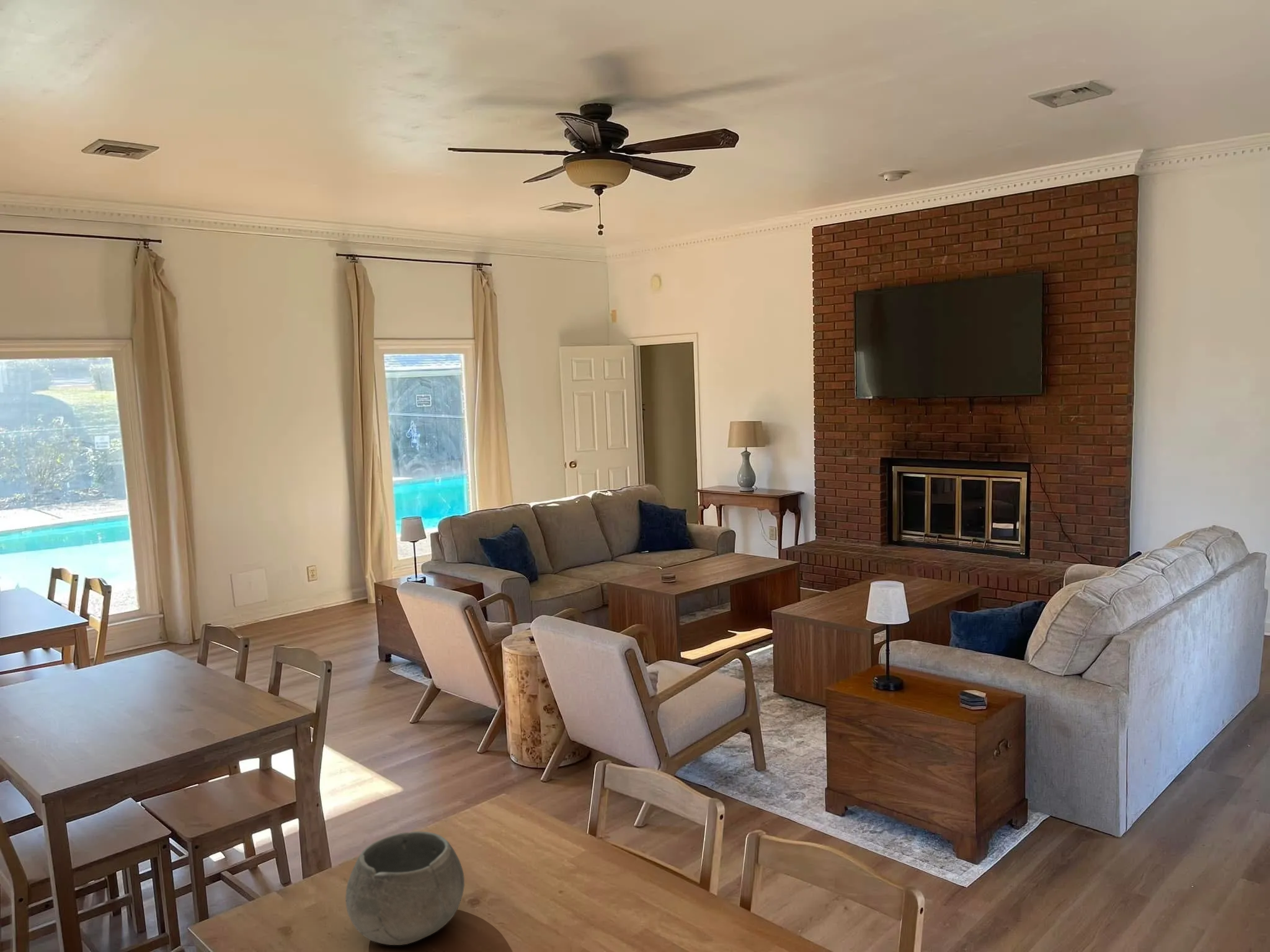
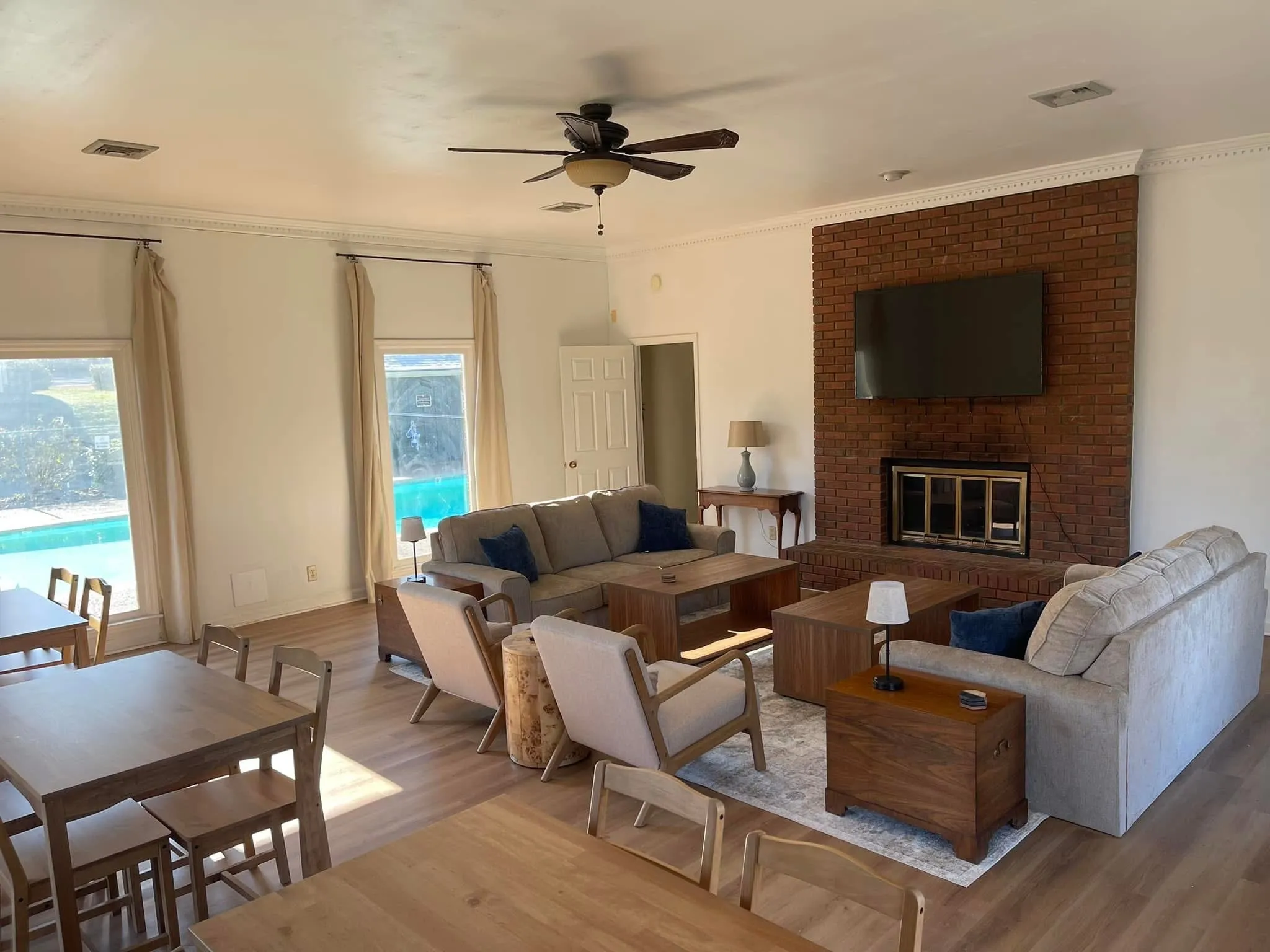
- bowl [345,831,465,946]
